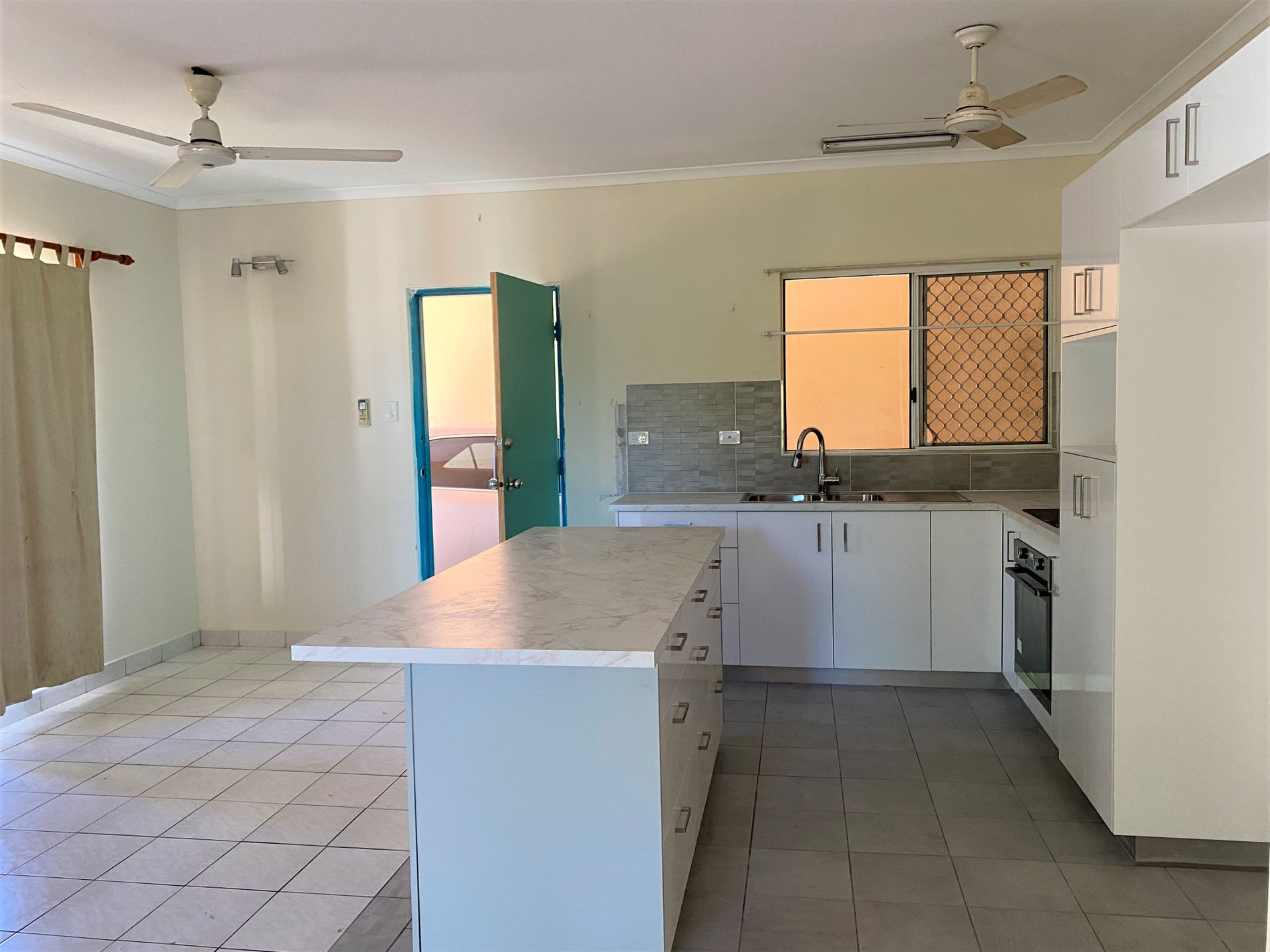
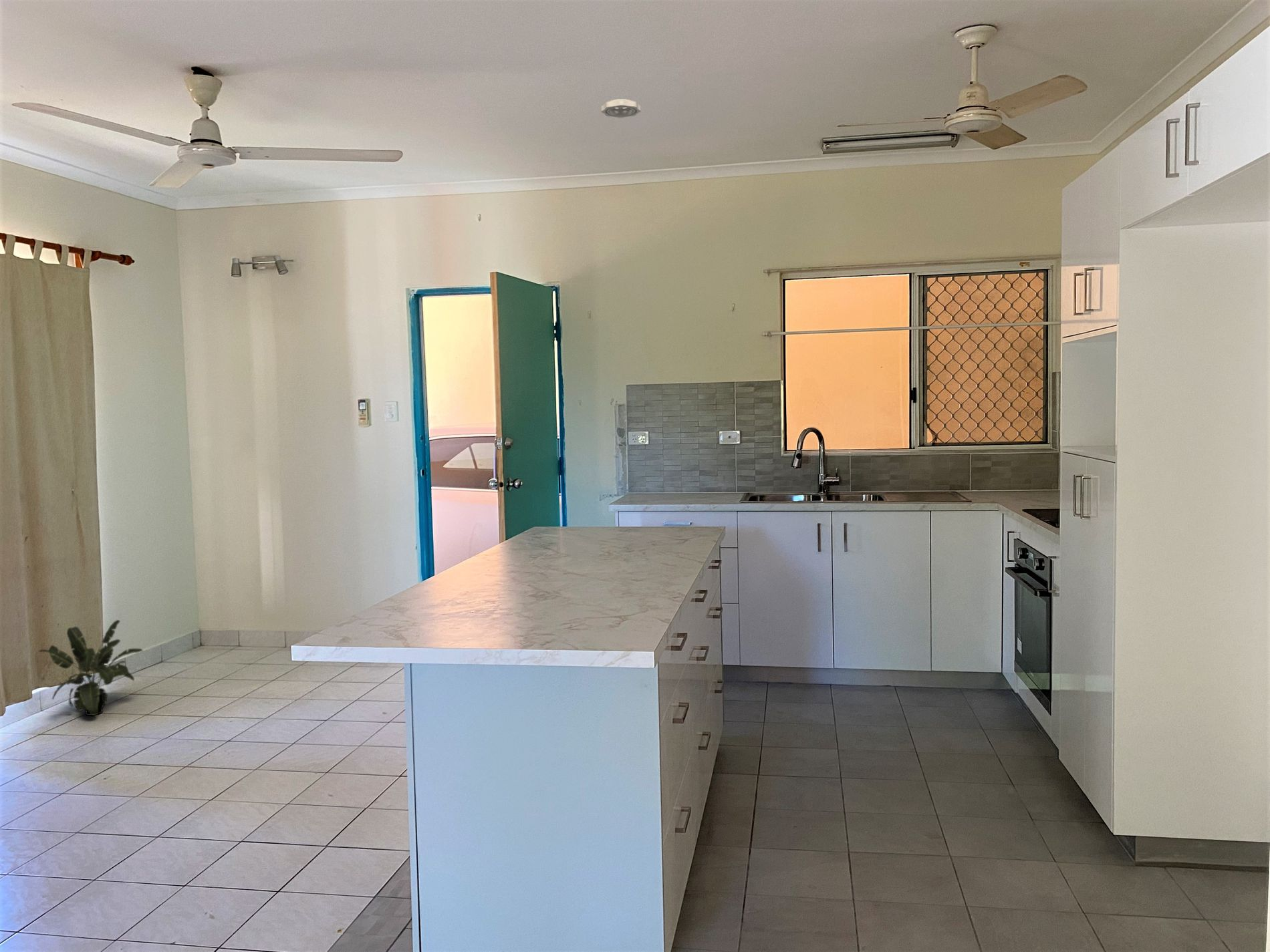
+ potted plant [38,619,144,716]
+ smoke detector [600,98,642,118]
